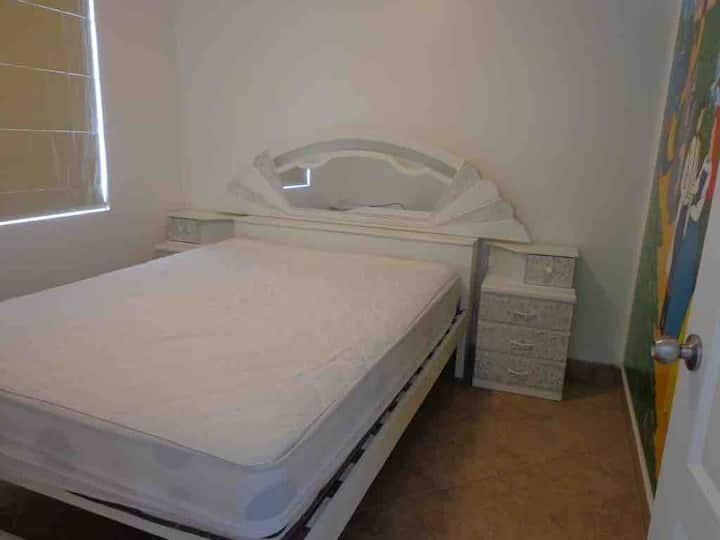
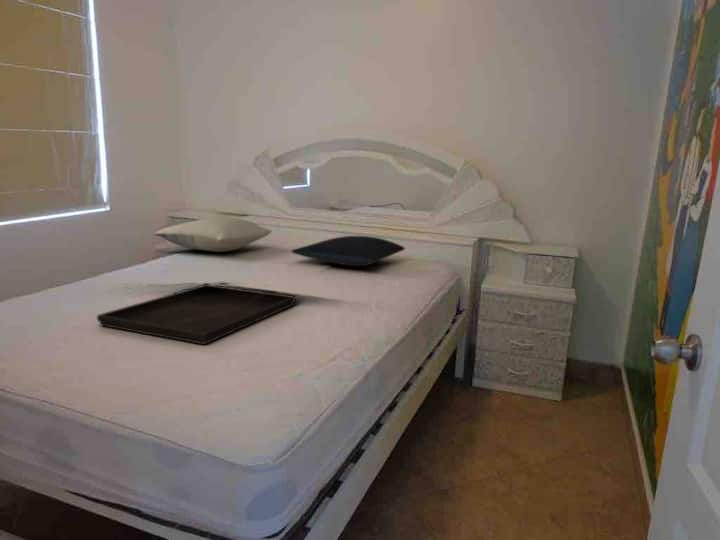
+ pillow [152,216,273,253]
+ serving tray [96,283,297,346]
+ pillow [291,235,406,267]
